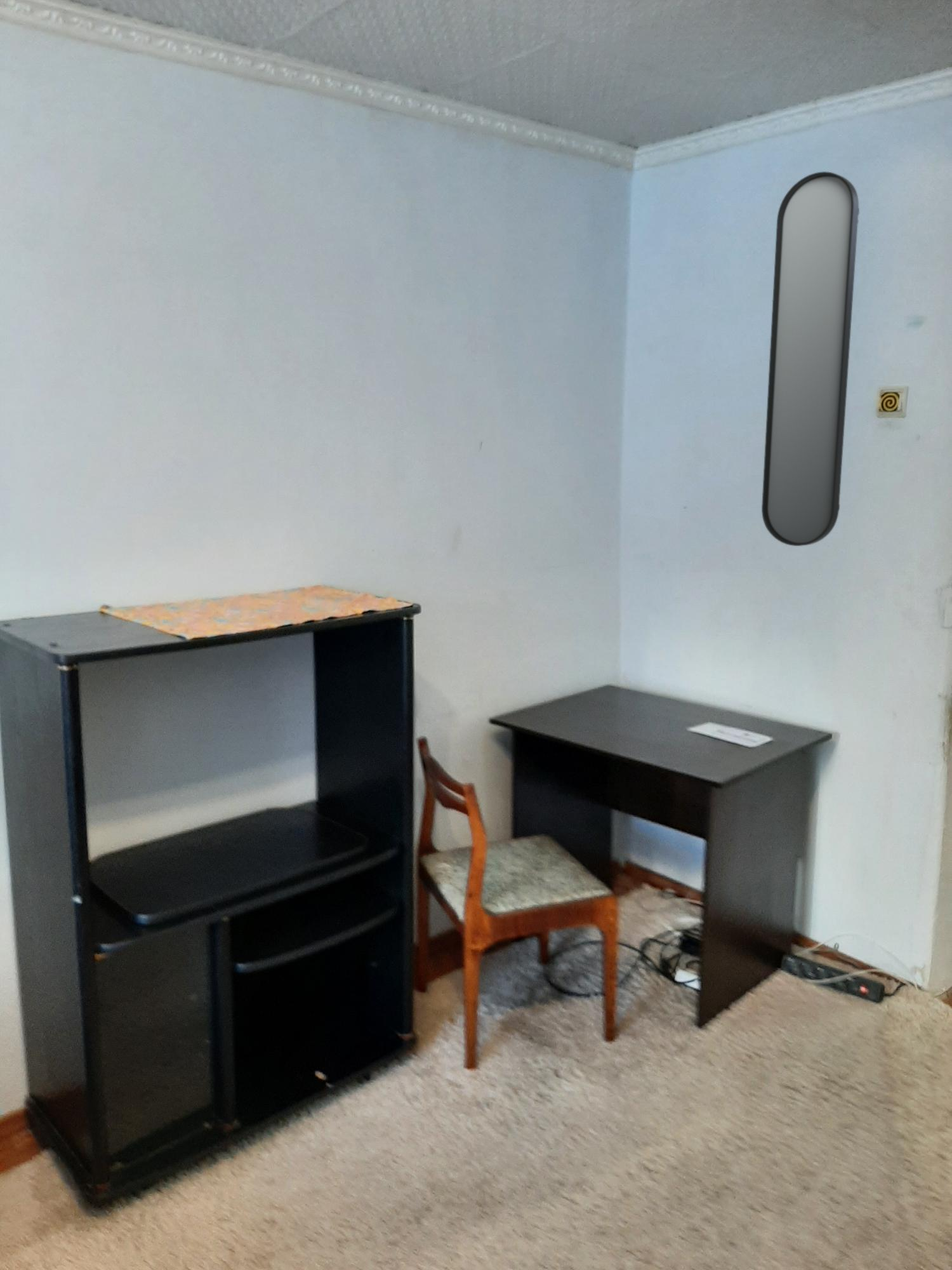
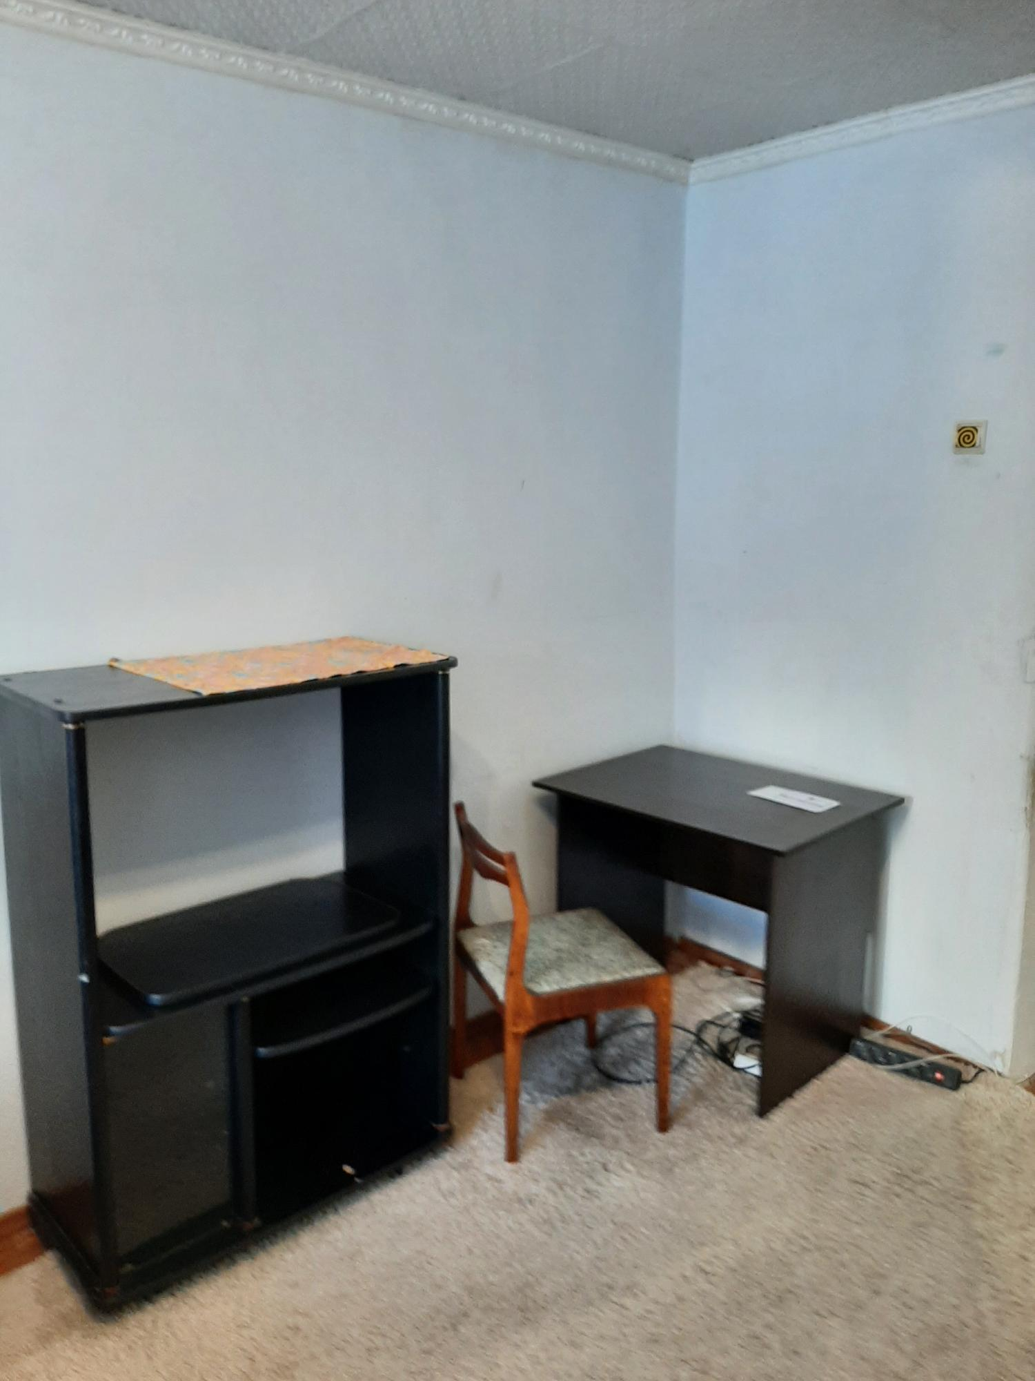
- home mirror [761,171,860,547]
